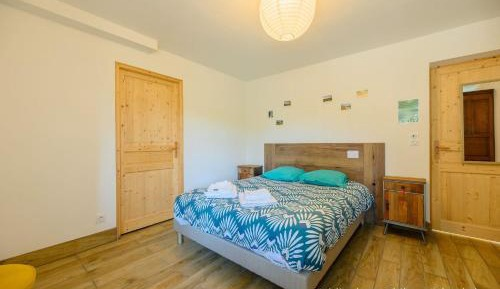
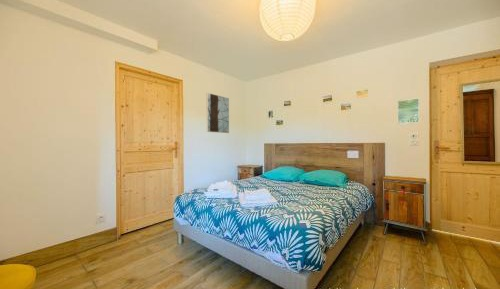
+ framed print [205,92,230,134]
